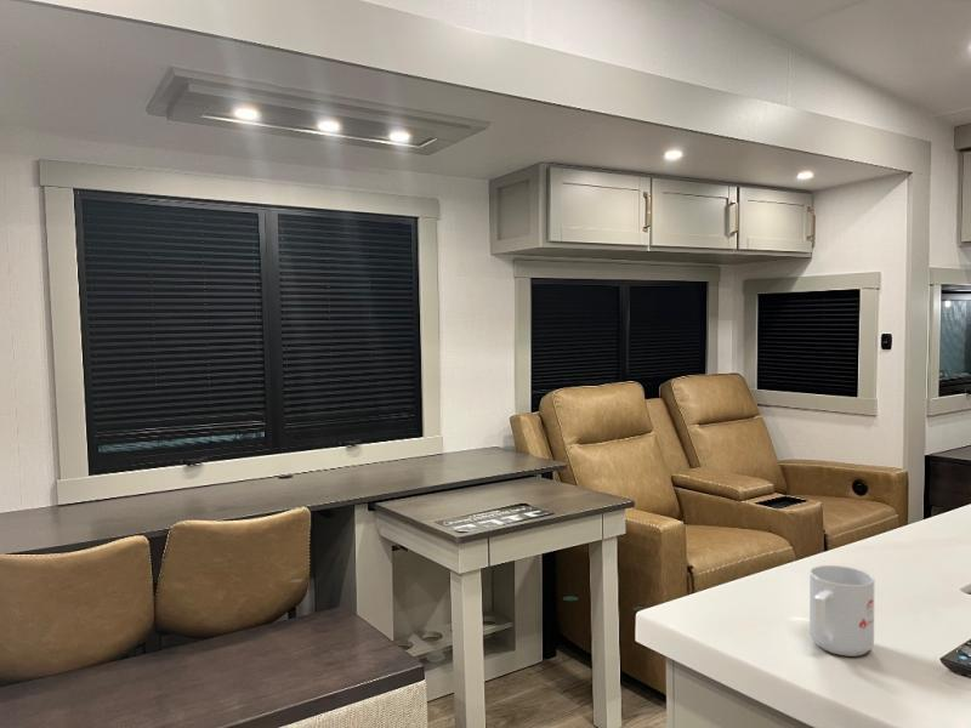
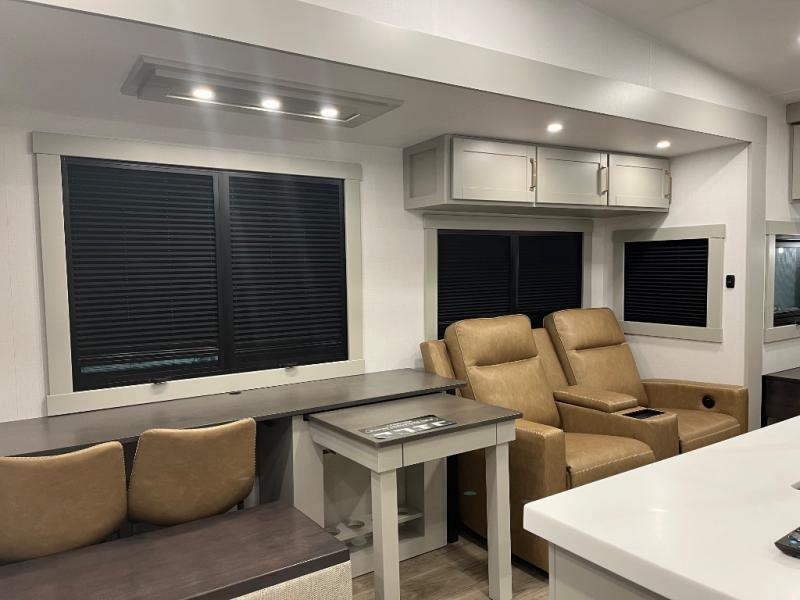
- mug [808,564,875,658]
